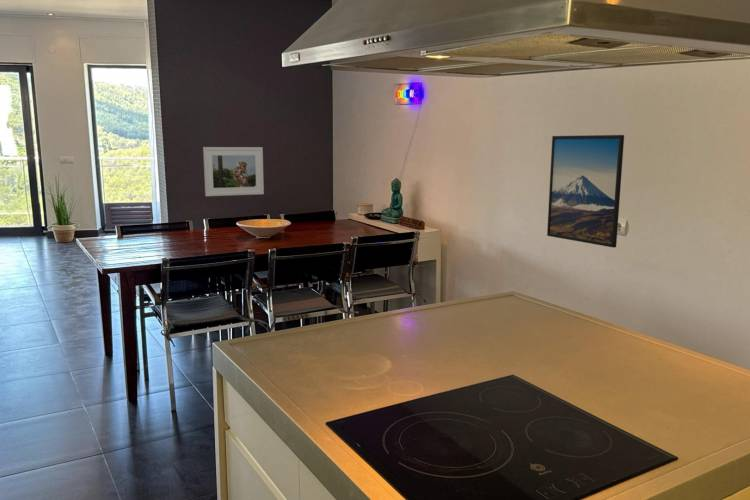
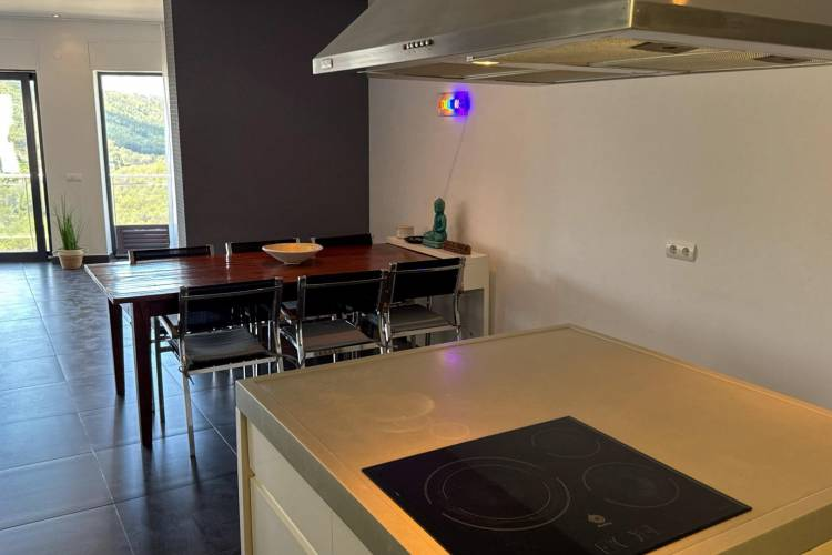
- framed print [202,146,265,197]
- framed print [546,134,625,249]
